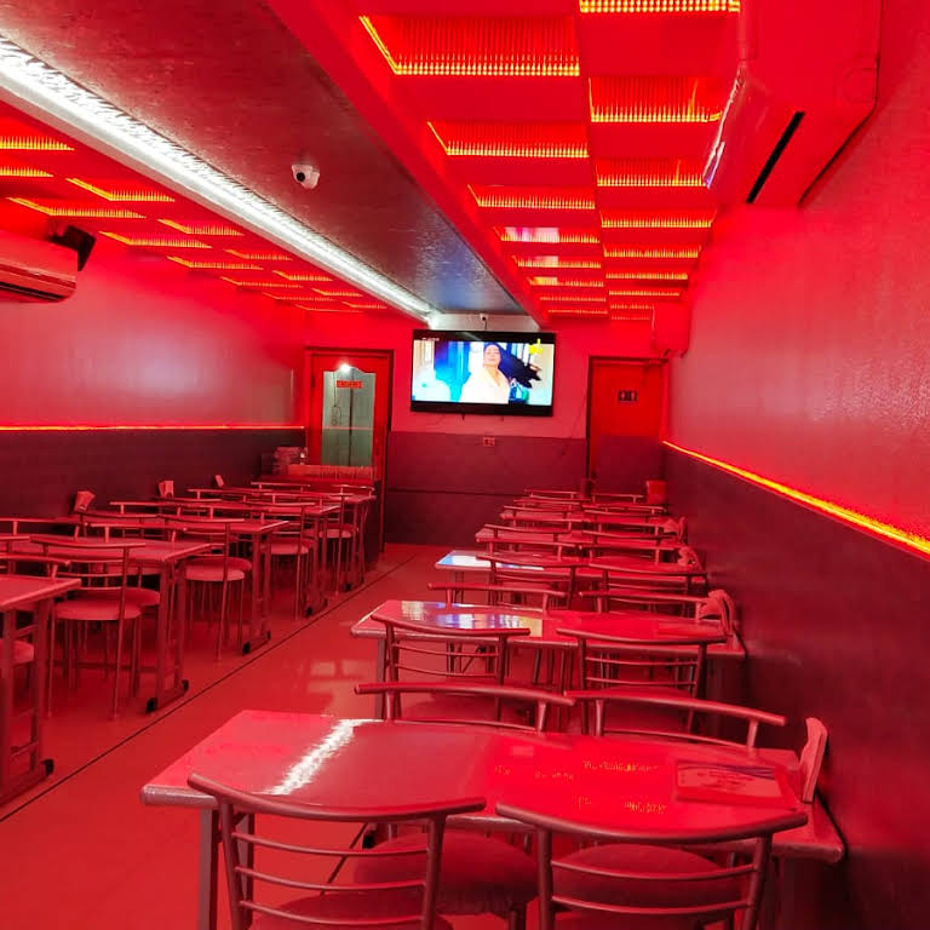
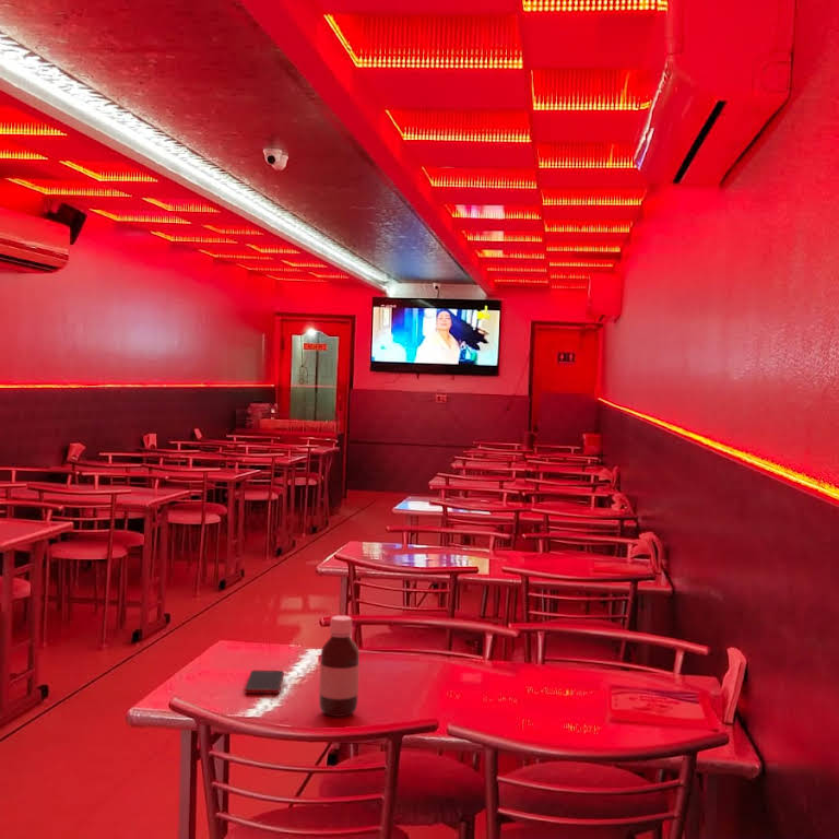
+ cell phone [244,670,285,695]
+ bottle [318,615,361,718]
